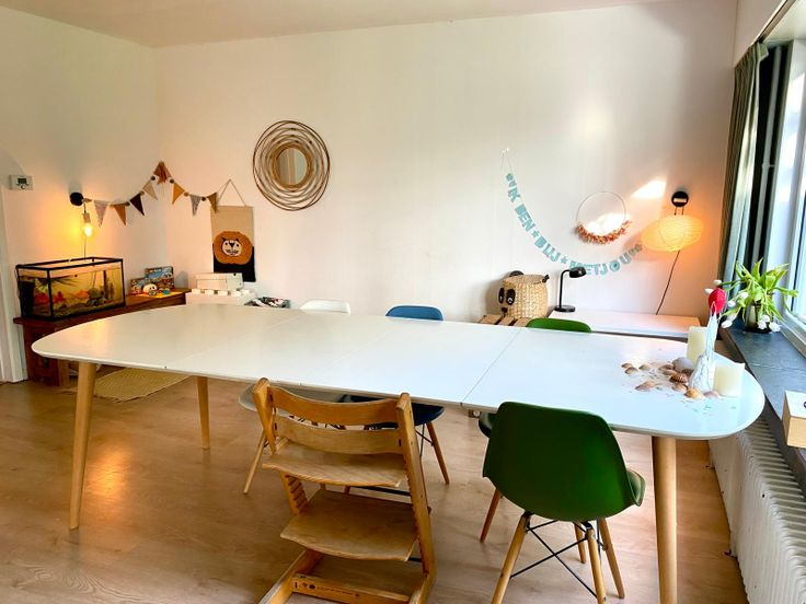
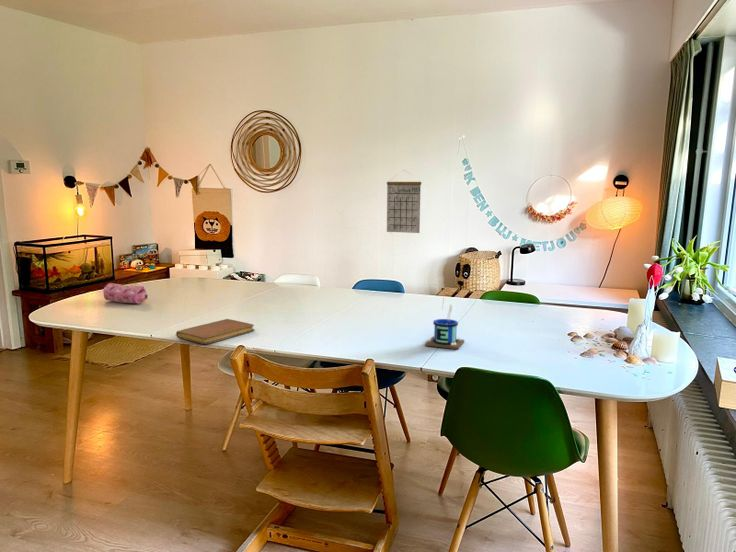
+ notebook [175,318,255,345]
+ pencil case [102,282,149,305]
+ mug [424,296,465,350]
+ calendar [386,169,422,234]
